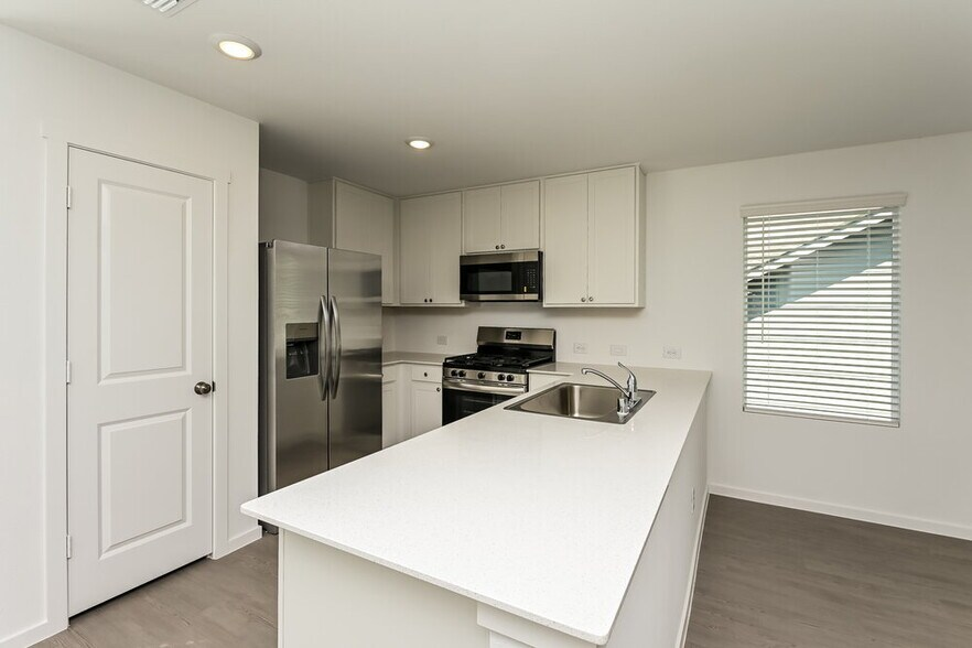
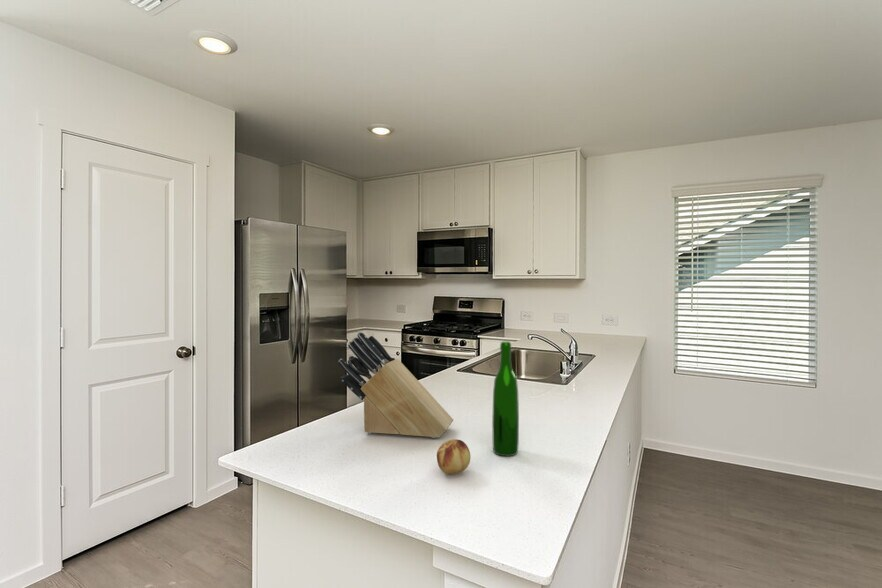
+ wine bottle [491,341,520,457]
+ knife block [337,331,454,439]
+ fruit [436,438,471,475]
